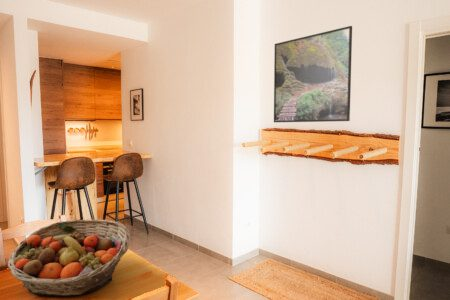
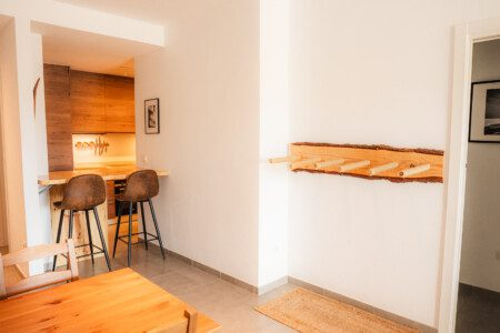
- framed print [273,25,353,123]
- fruit basket [6,218,131,297]
